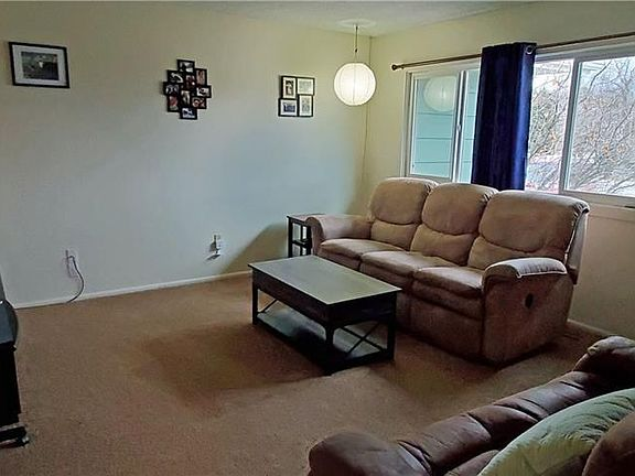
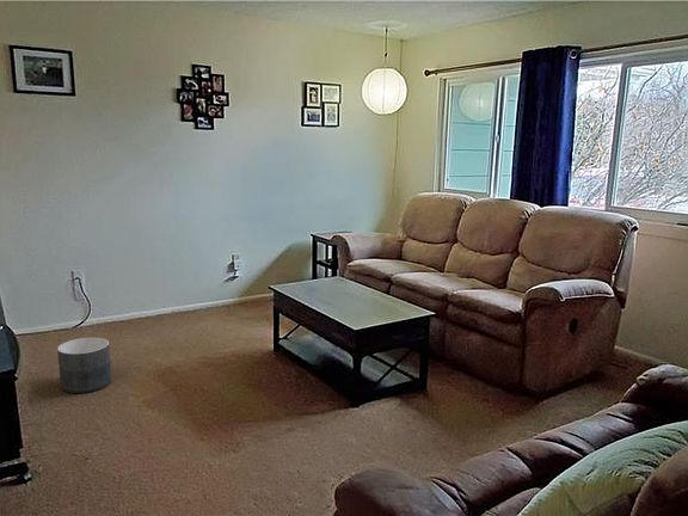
+ planter [56,337,112,394]
